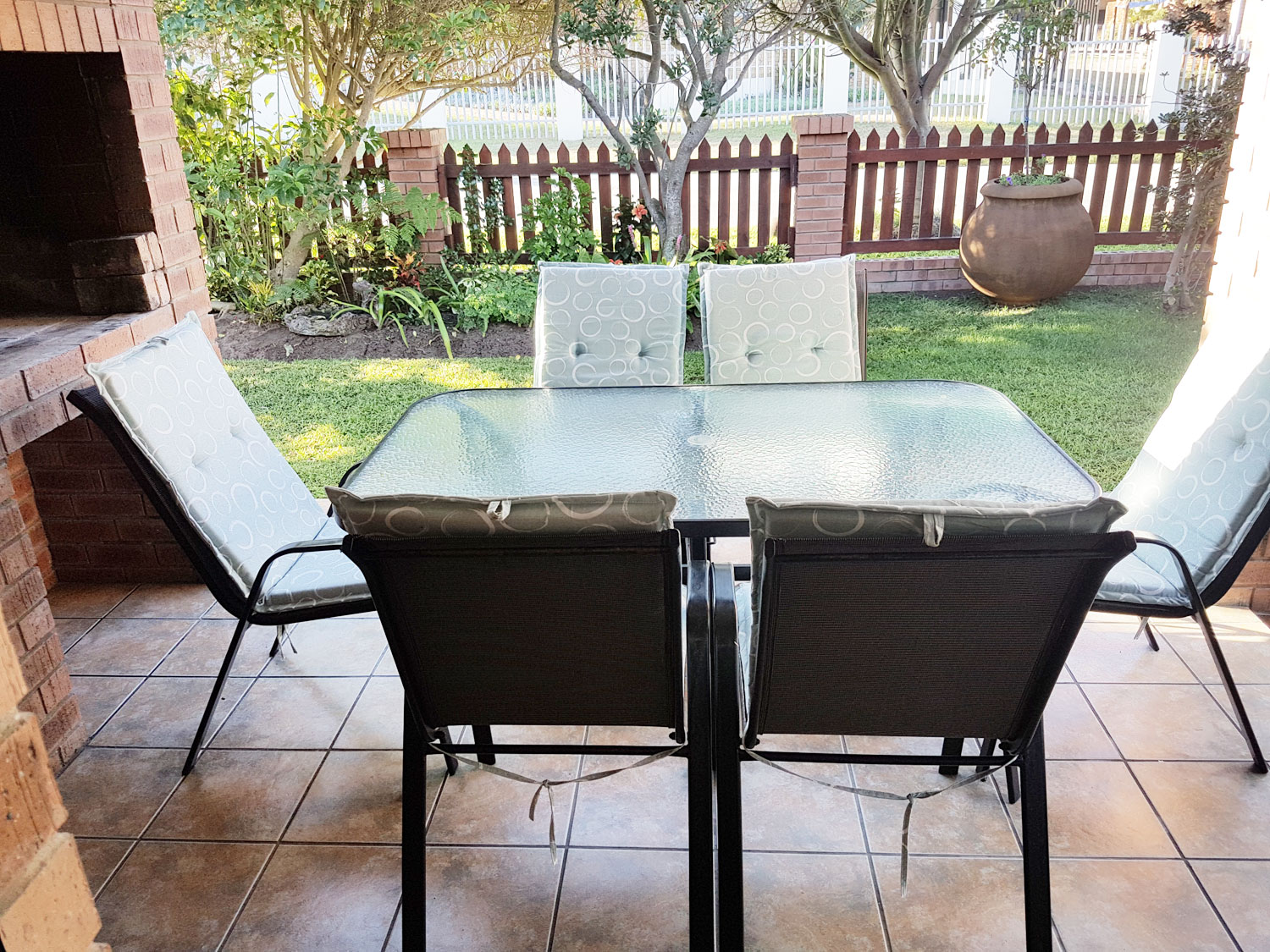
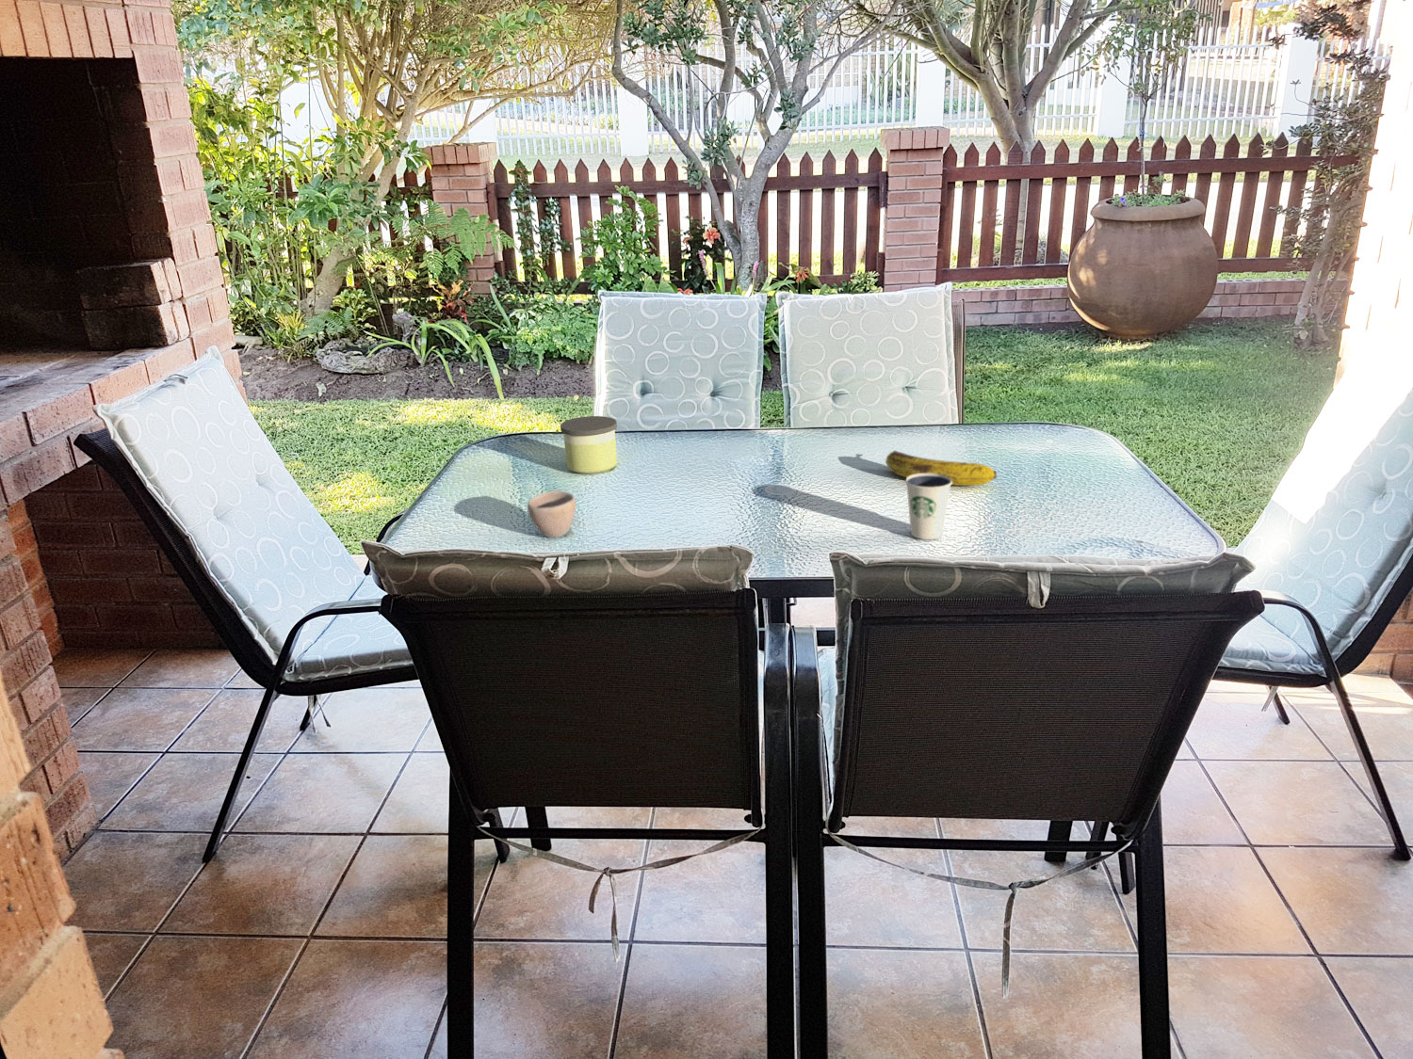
+ fruit [885,449,998,486]
+ cup [526,488,576,538]
+ candle [560,415,617,474]
+ dixie cup [905,474,952,541]
